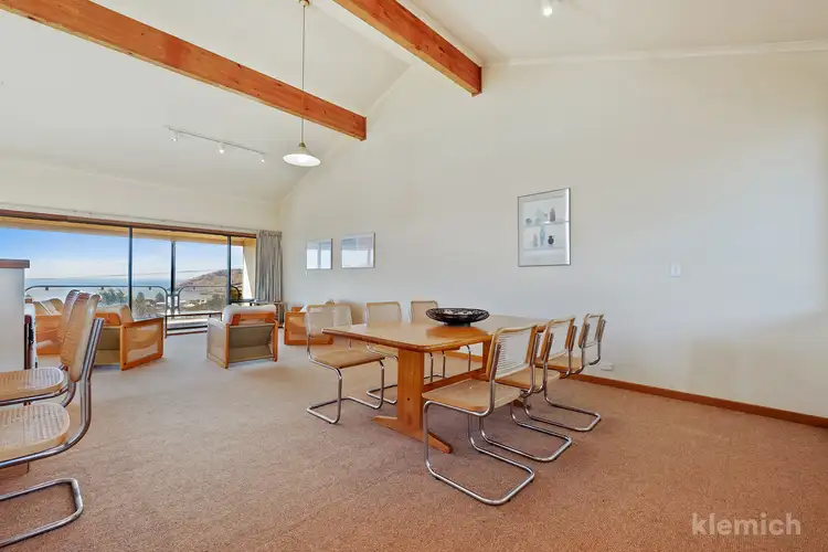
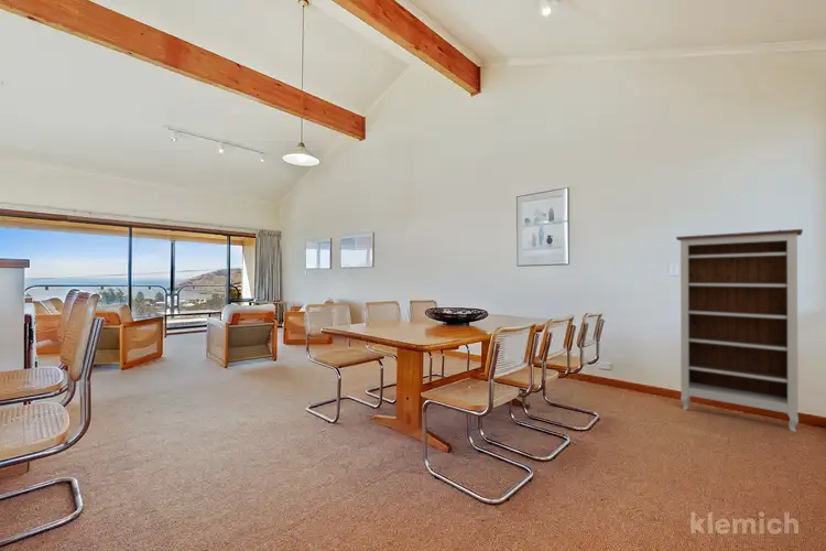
+ bookshelf [675,228,804,433]
